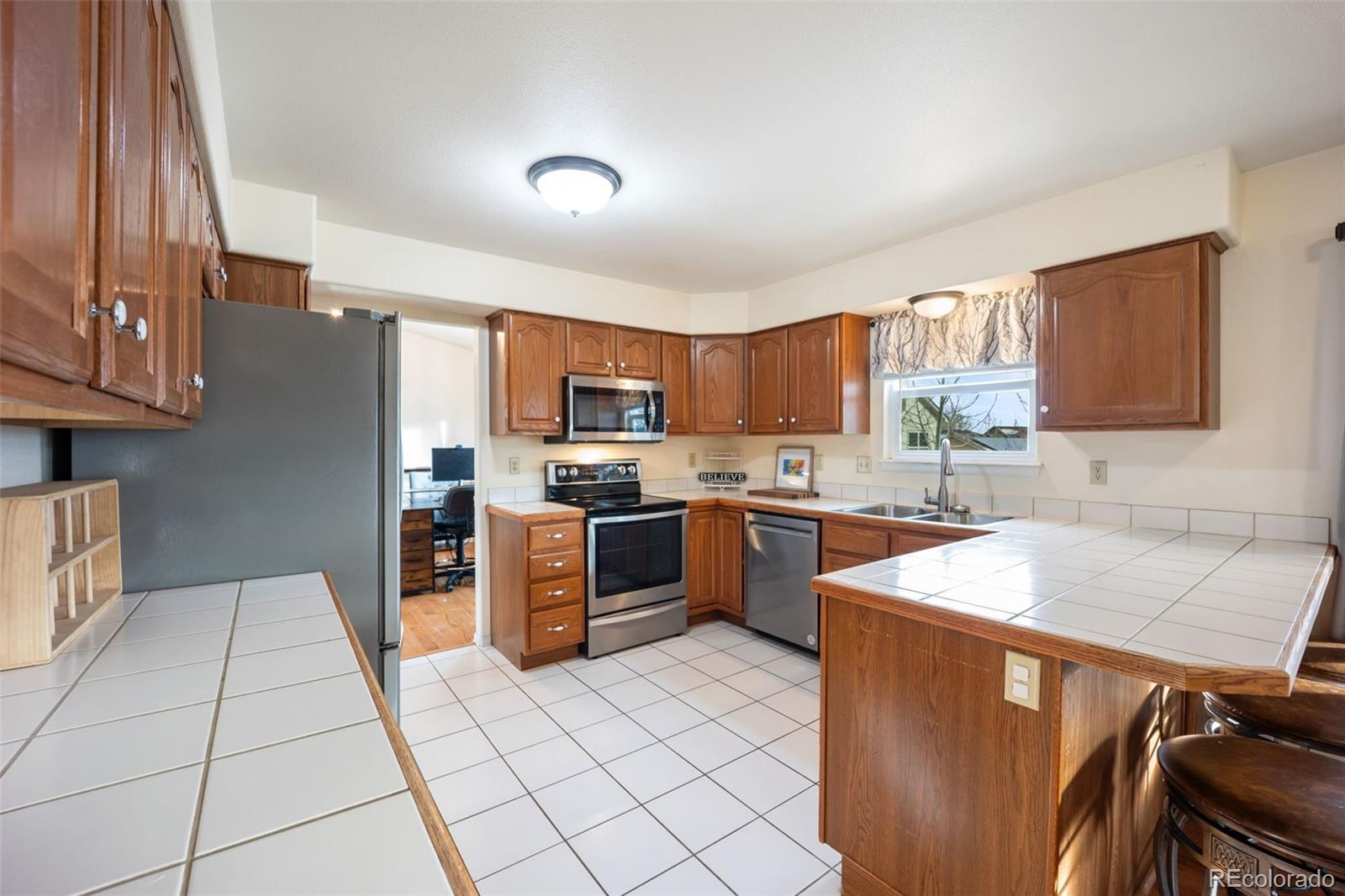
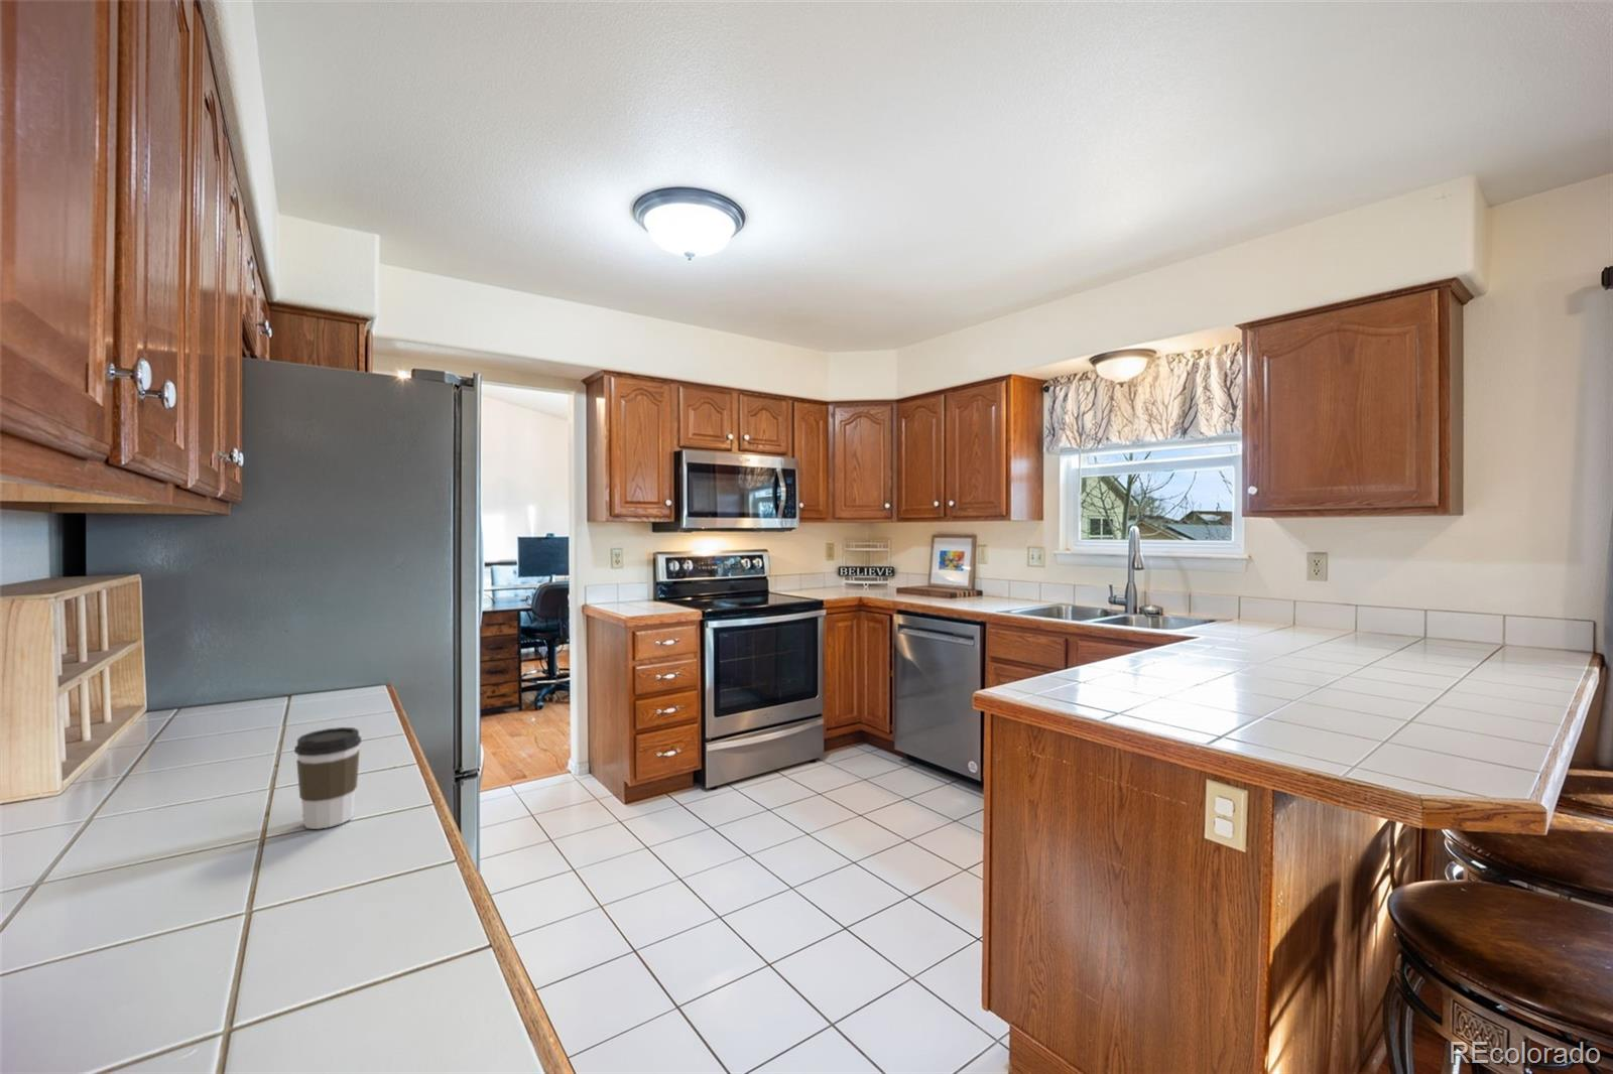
+ coffee cup [294,726,363,831]
